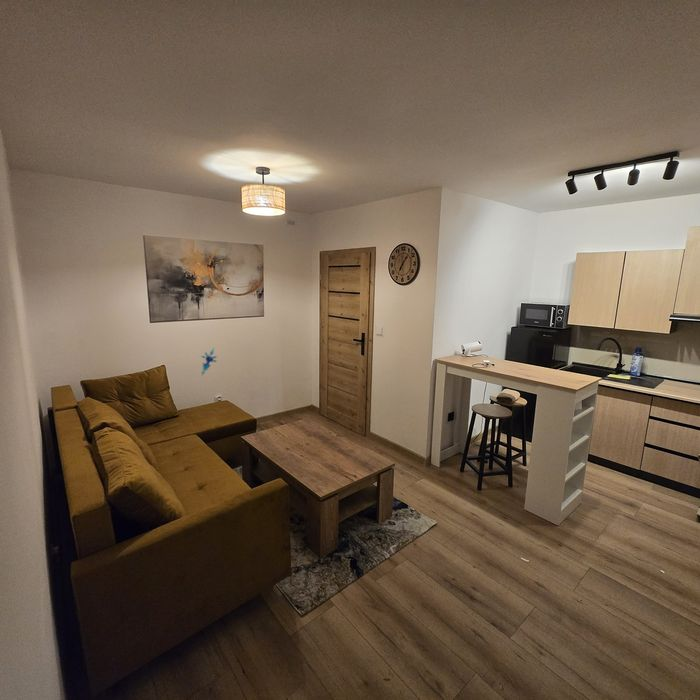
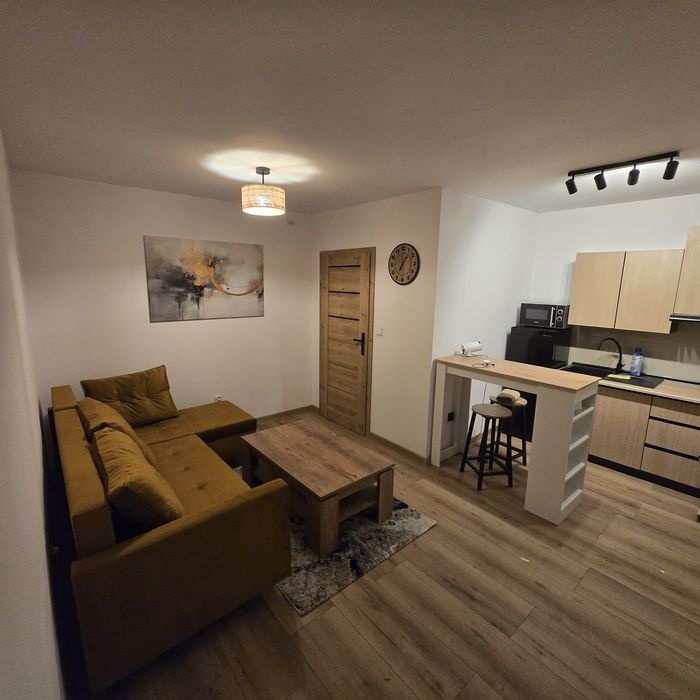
- decorative wall piece [200,347,218,378]
